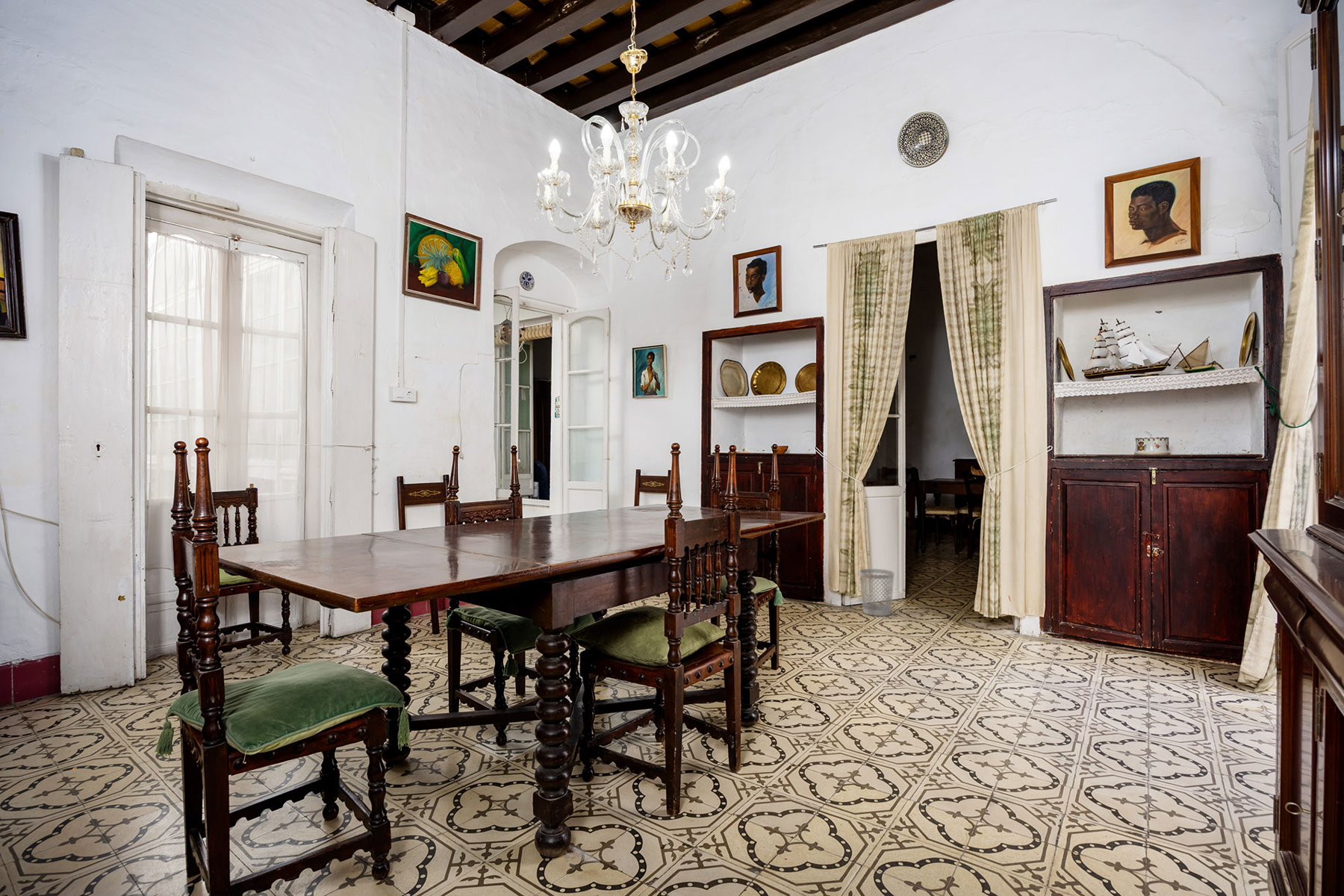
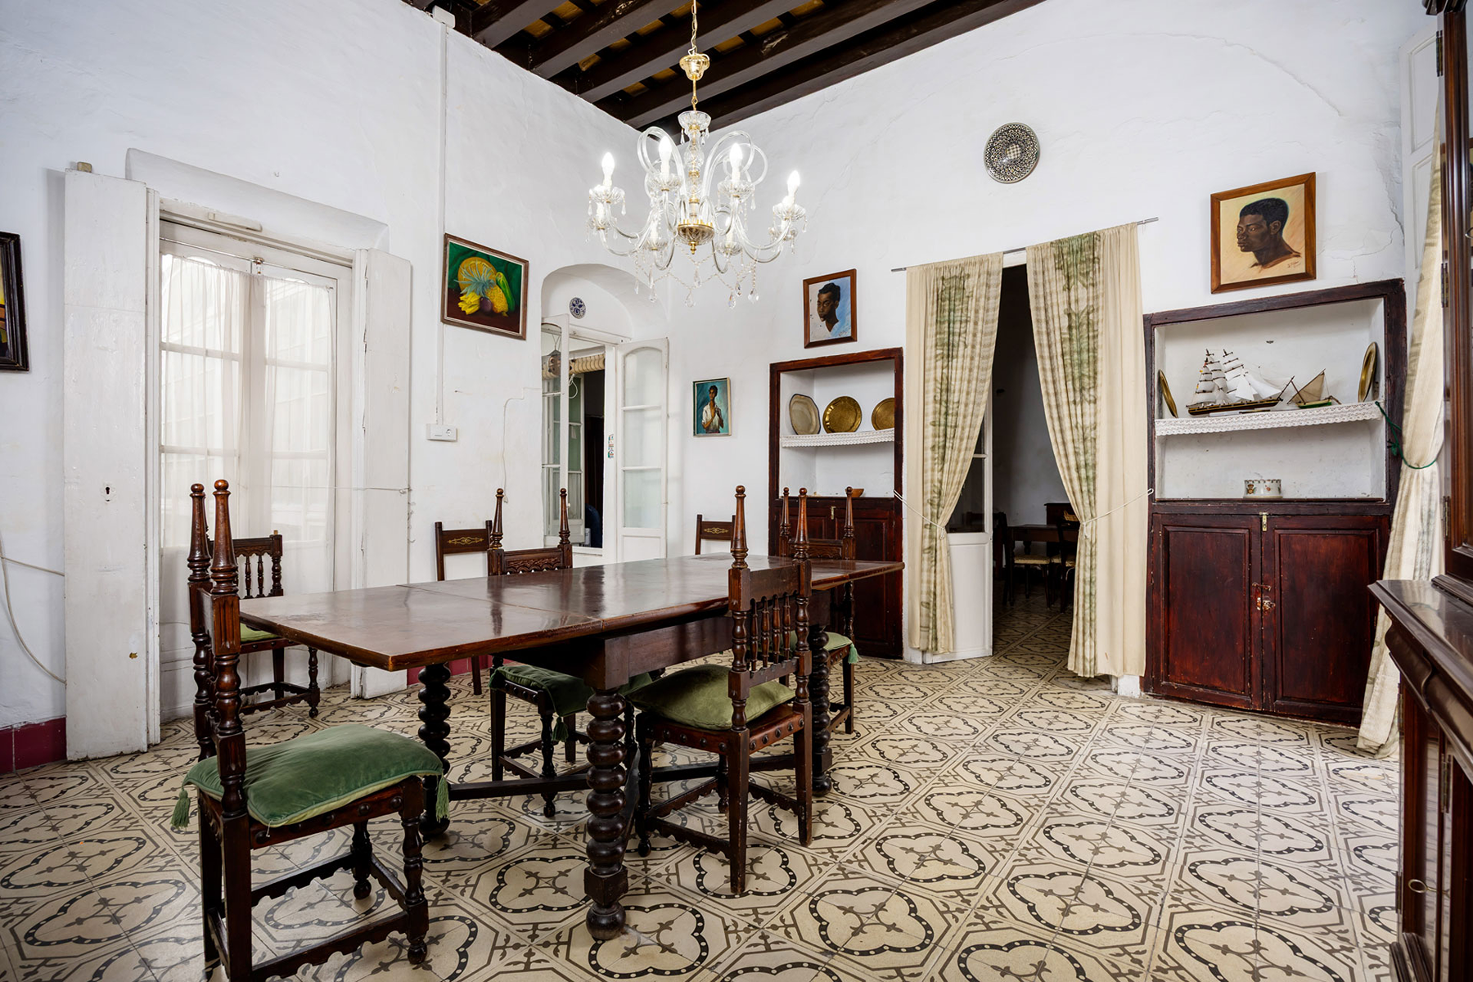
- wastebasket [859,568,895,617]
